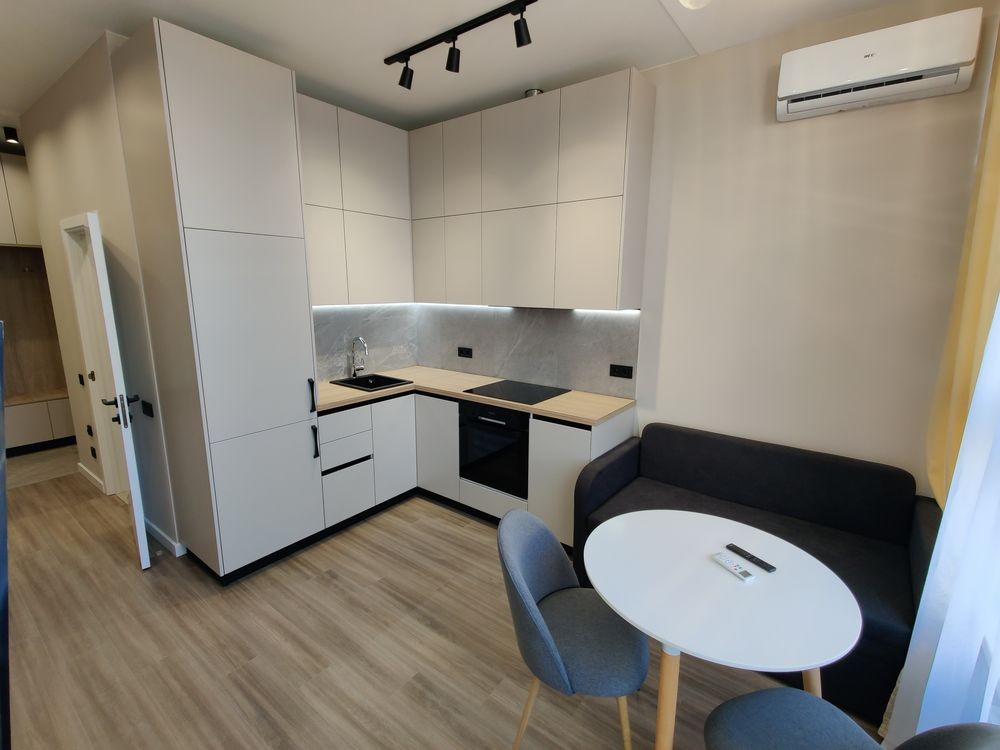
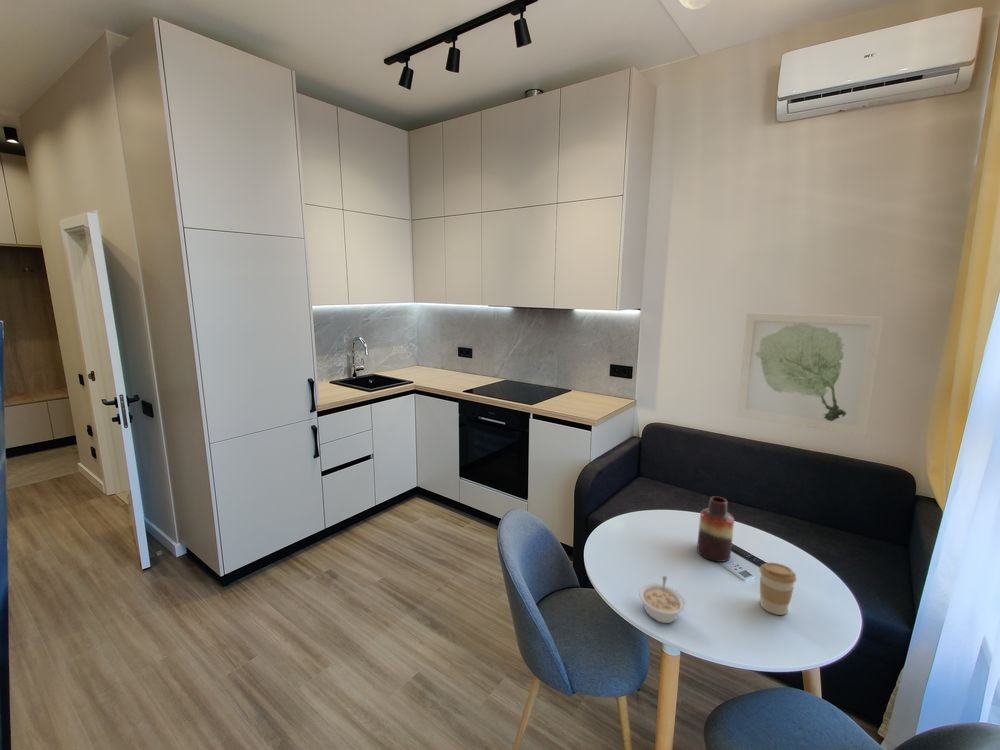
+ legume [638,575,686,624]
+ vase [696,496,735,563]
+ wall art [736,312,885,437]
+ coffee cup [758,562,797,616]
